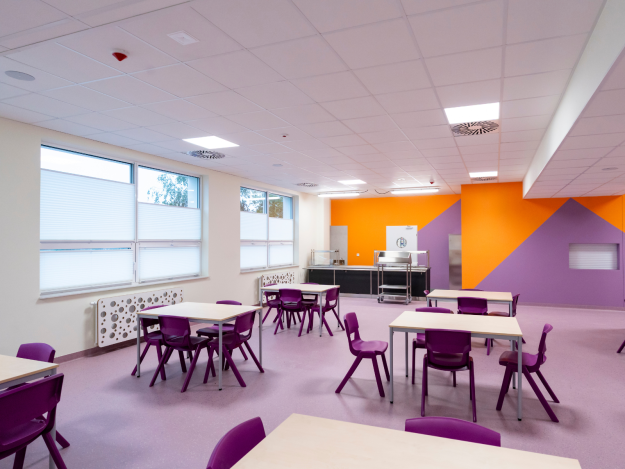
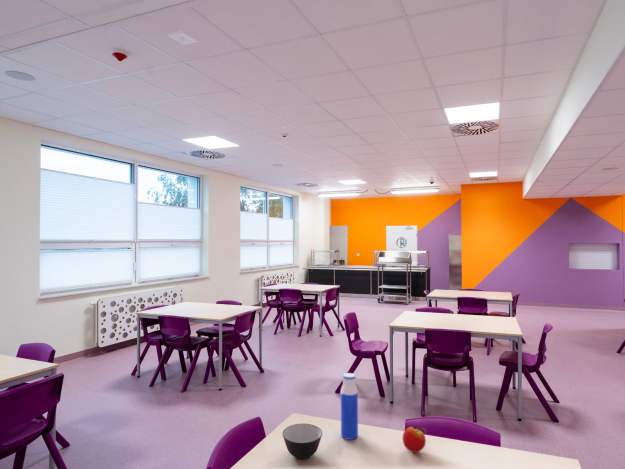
+ apple [402,426,427,453]
+ water bottle [340,372,359,441]
+ soup bowl [282,423,323,461]
